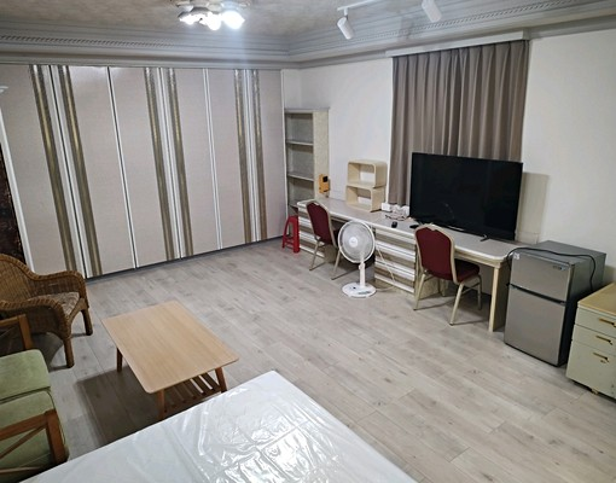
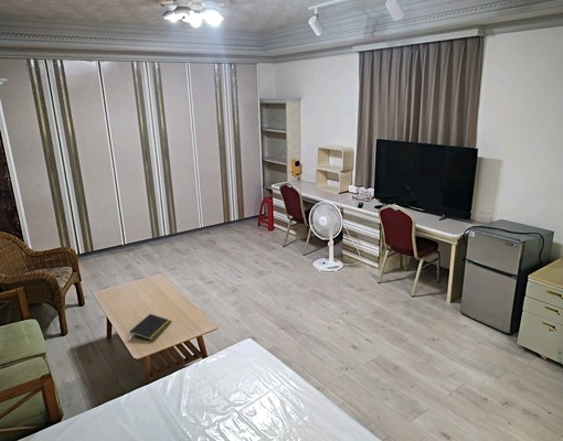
+ notepad [128,313,172,342]
